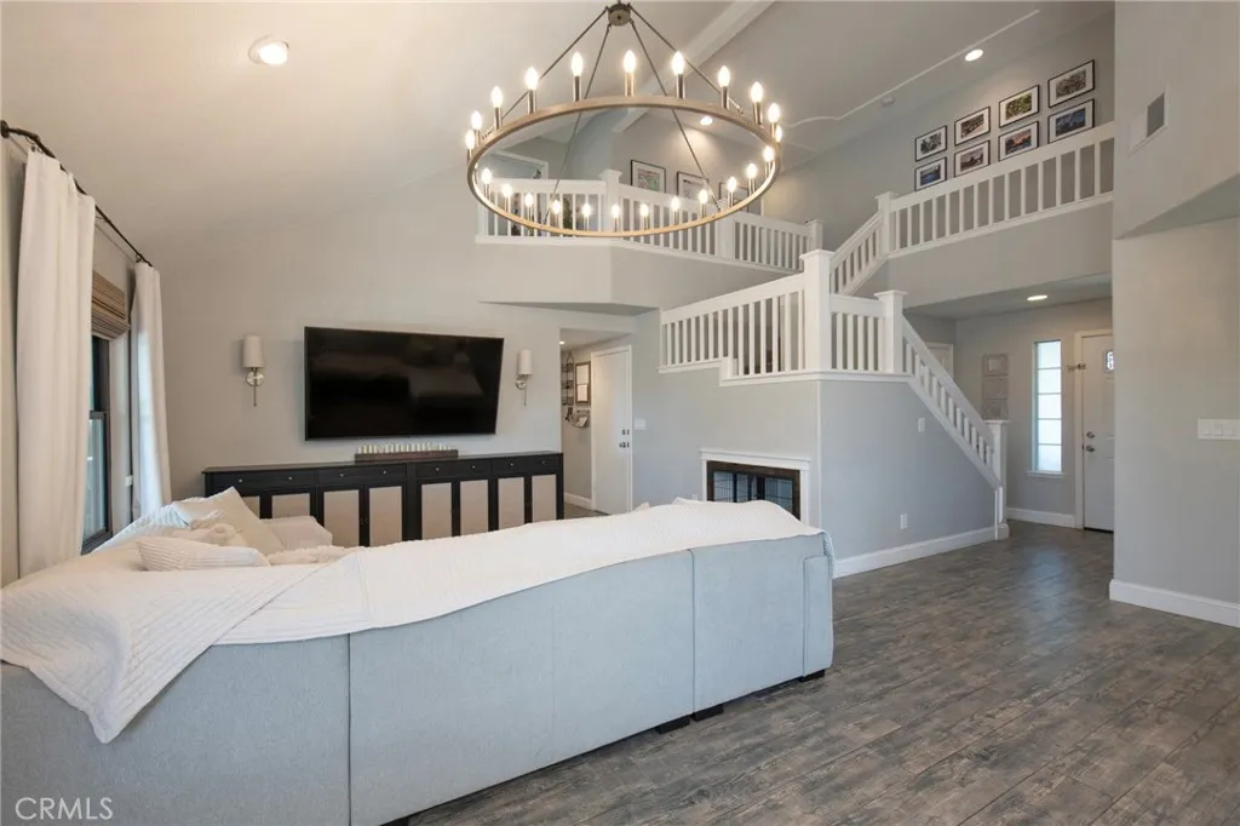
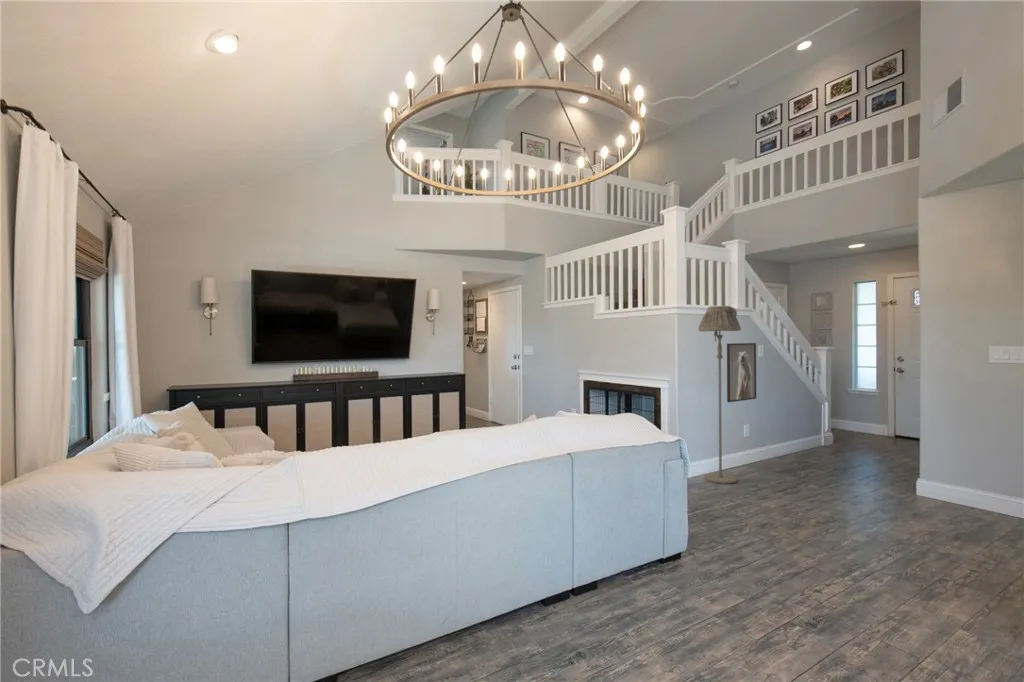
+ floor lamp [698,305,742,485]
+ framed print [726,342,757,403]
